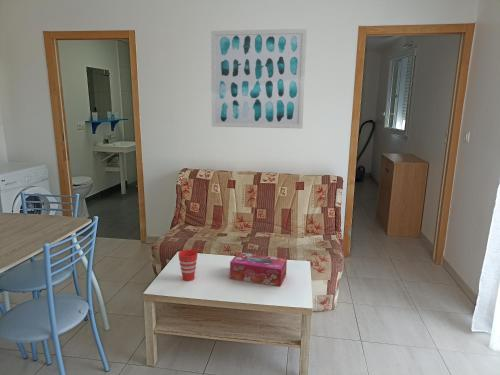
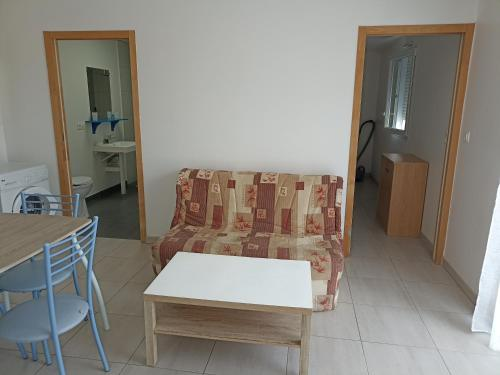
- wall art [210,28,308,130]
- tissue box [229,251,288,287]
- cup [177,249,198,282]
